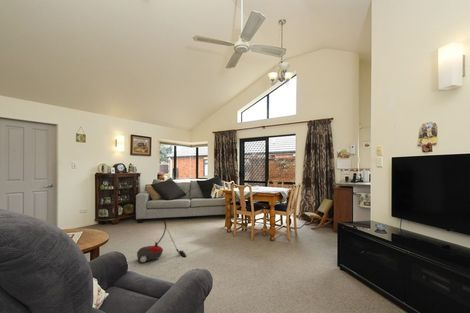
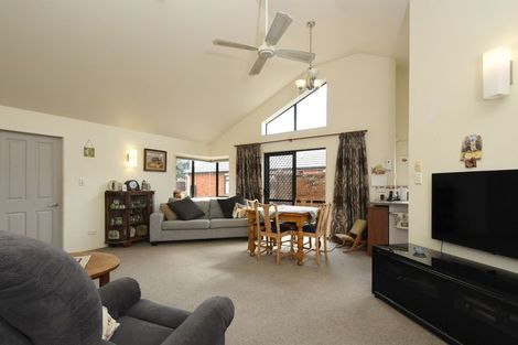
- vacuum cleaner [136,219,187,264]
